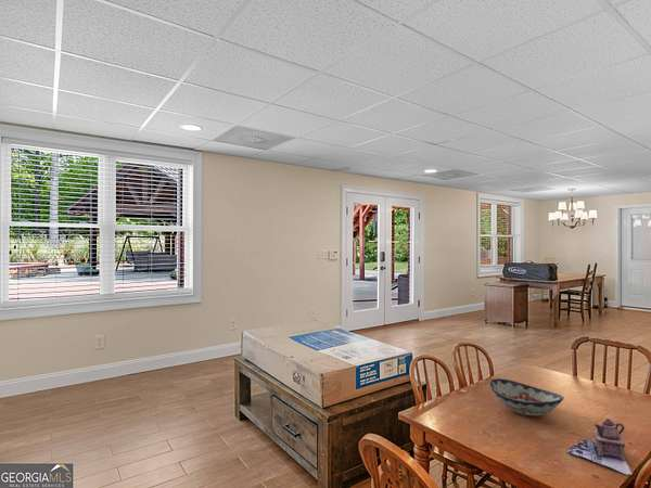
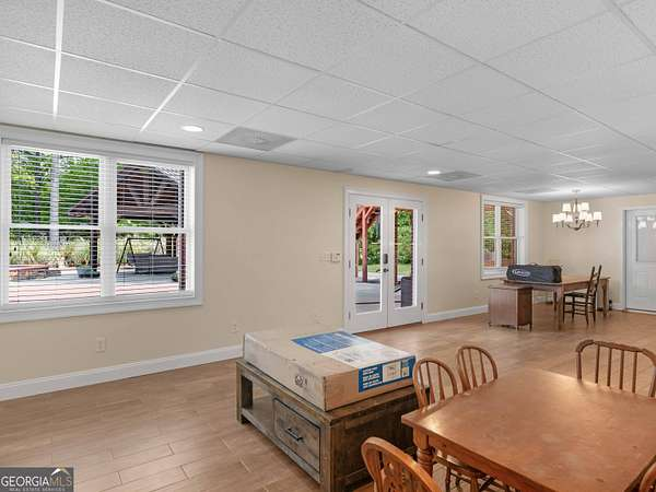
- teapot [566,418,634,477]
- decorative bowl [488,377,565,418]
